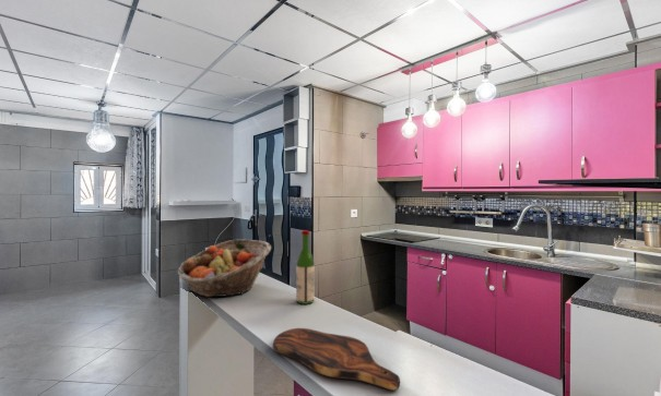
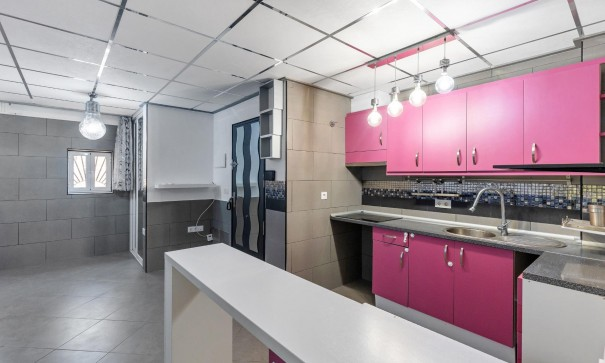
- cutting board [272,327,401,392]
- fruit basket [176,238,272,298]
- wine bottle [295,229,316,305]
